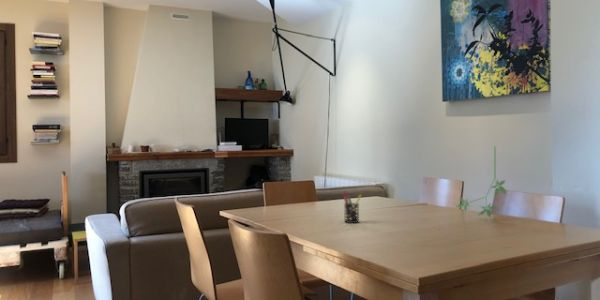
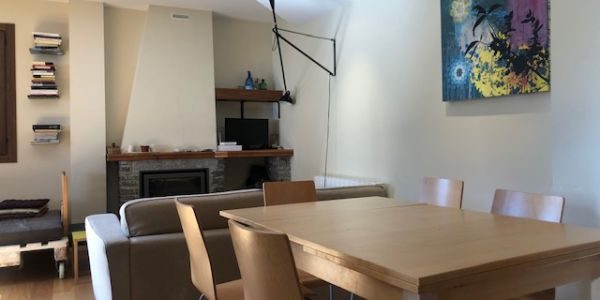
- plant [456,145,508,219]
- pen holder [341,190,363,224]
